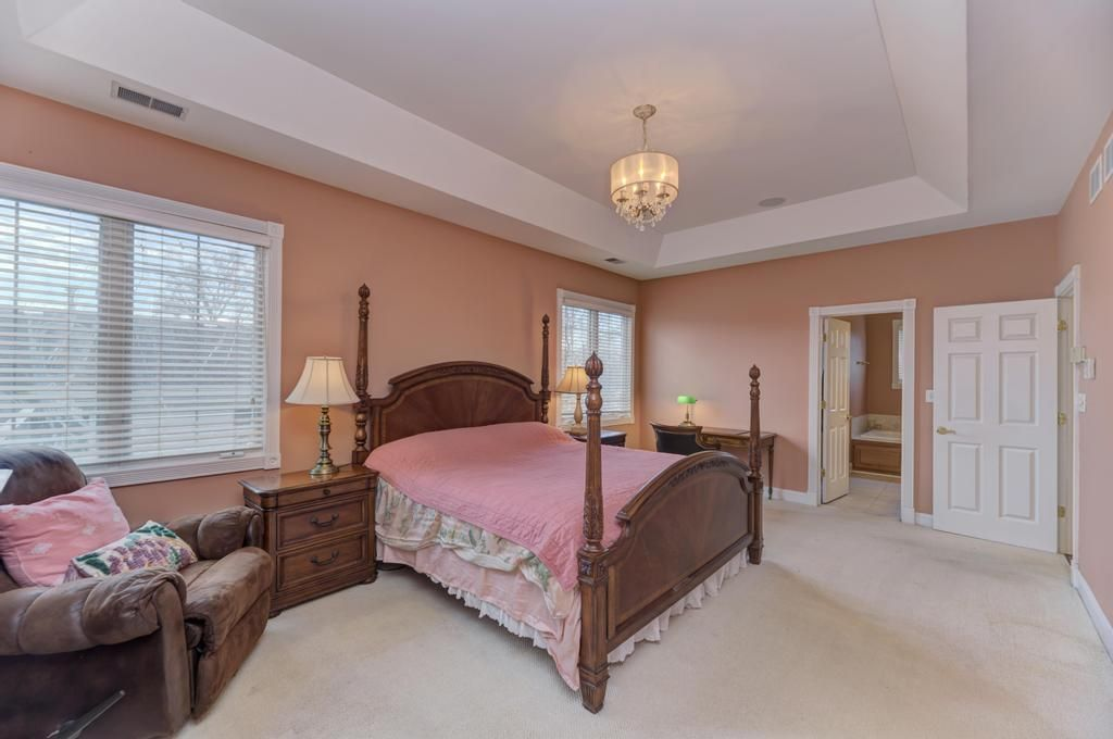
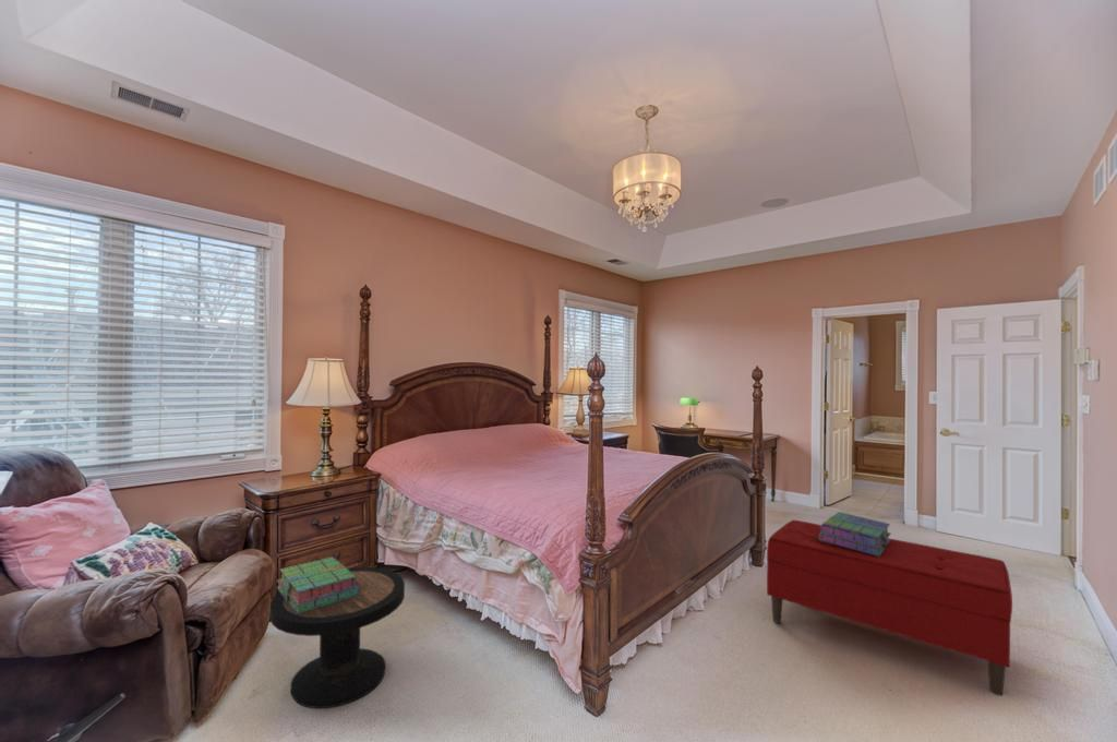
+ stack of books [819,511,891,556]
+ bench [766,519,1013,697]
+ stack of books [275,555,360,614]
+ side table [269,566,406,709]
